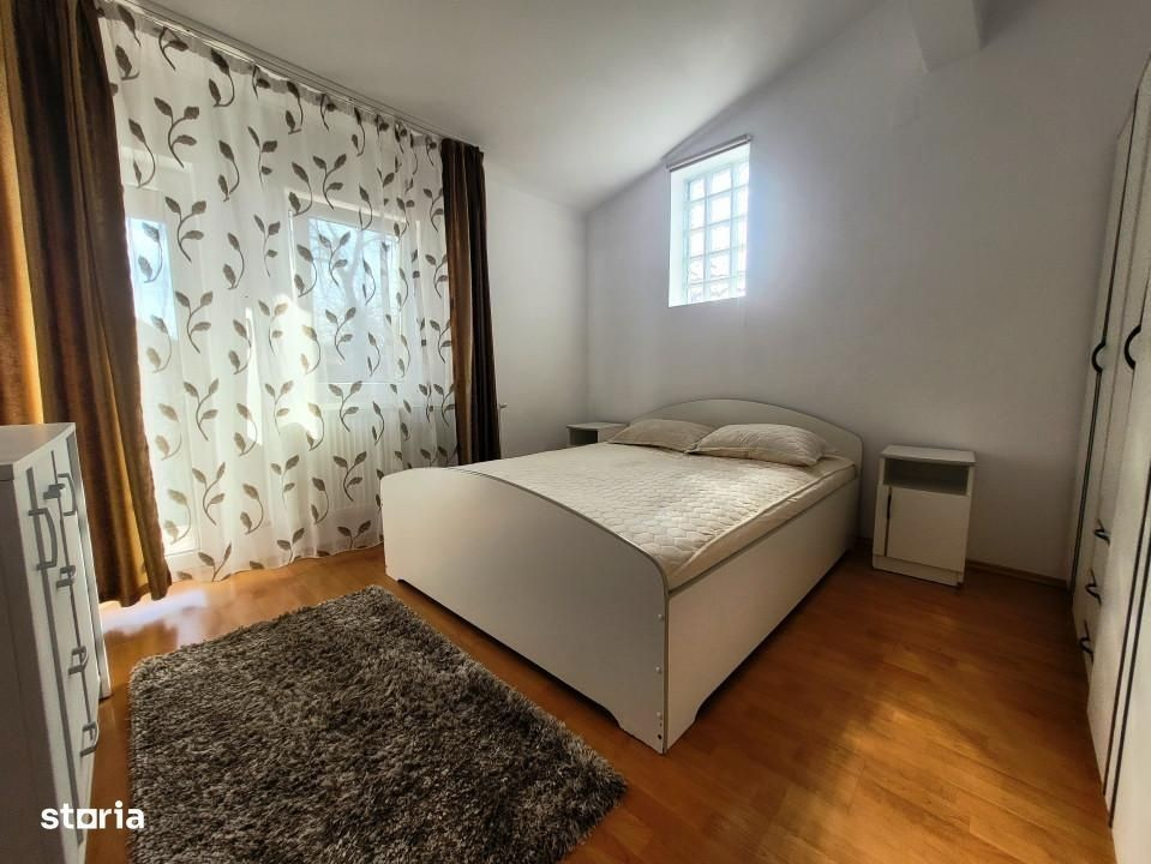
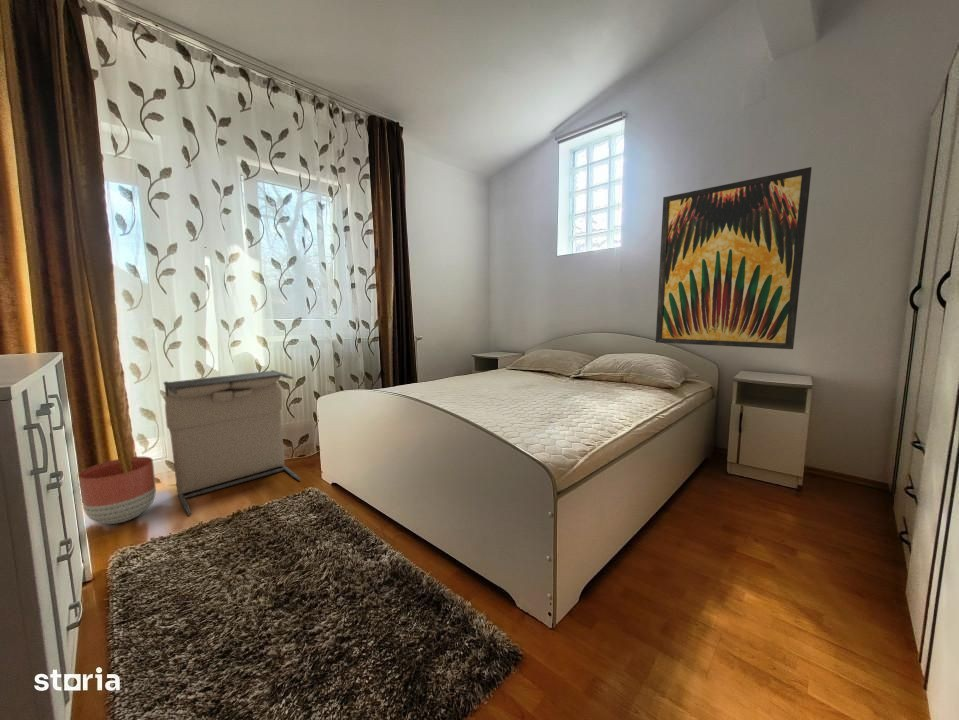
+ laundry hamper [163,369,301,516]
+ wall art [655,166,813,350]
+ planter [78,456,157,525]
